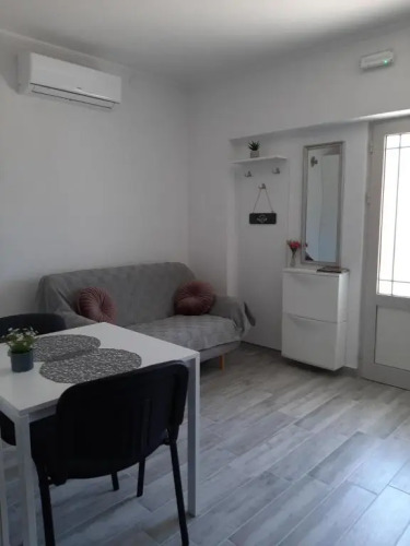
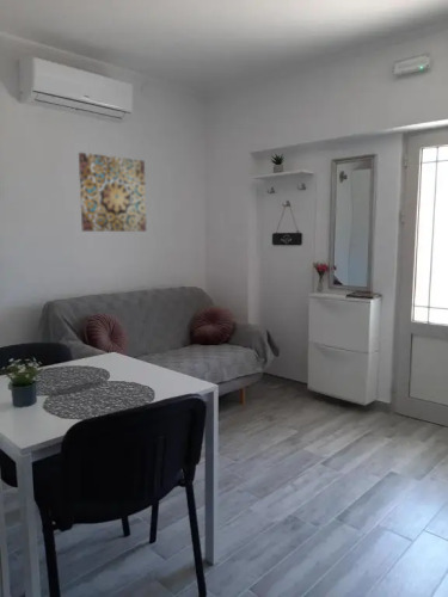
+ wall art [78,152,147,233]
